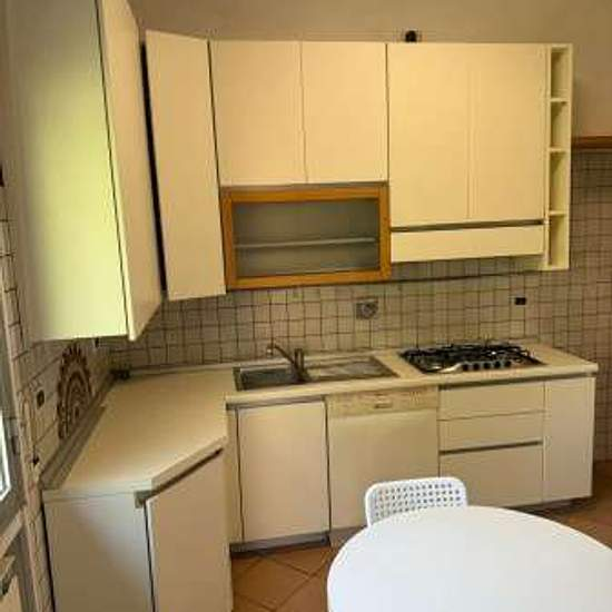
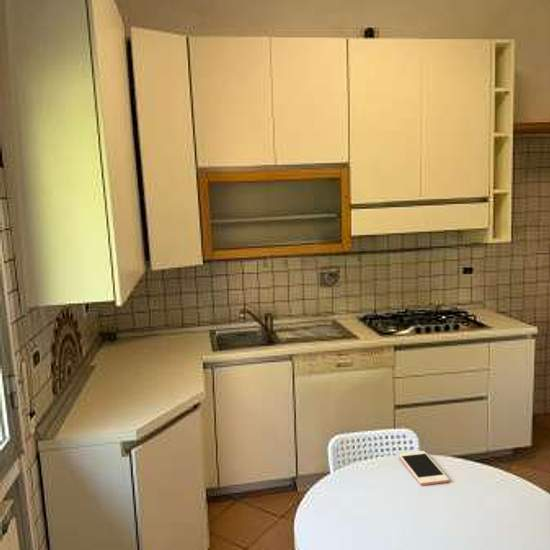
+ cell phone [398,450,450,486]
